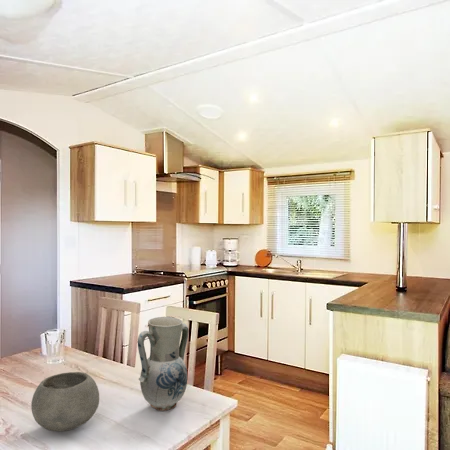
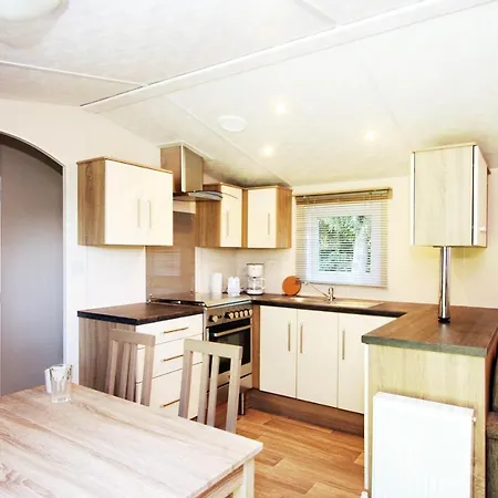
- bowl [30,371,100,432]
- vase [137,316,190,412]
